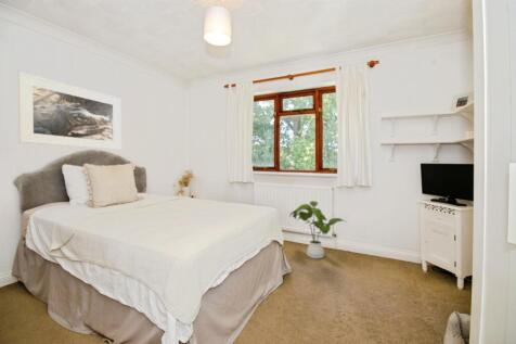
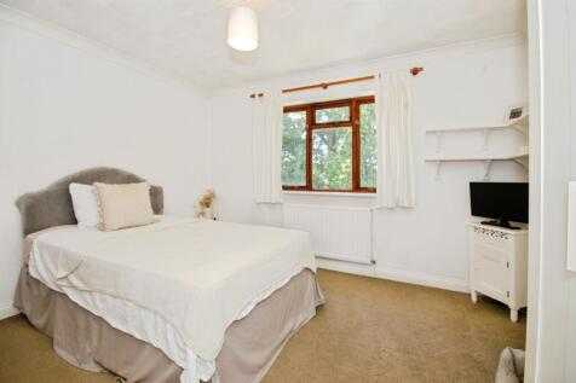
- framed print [17,72,122,151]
- house plant [289,200,347,259]
